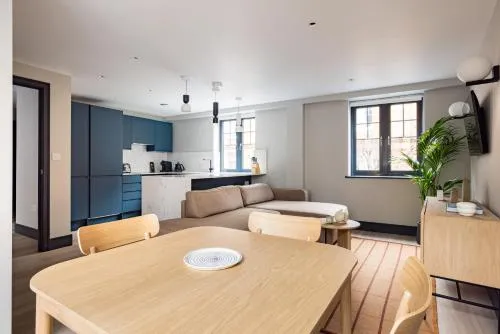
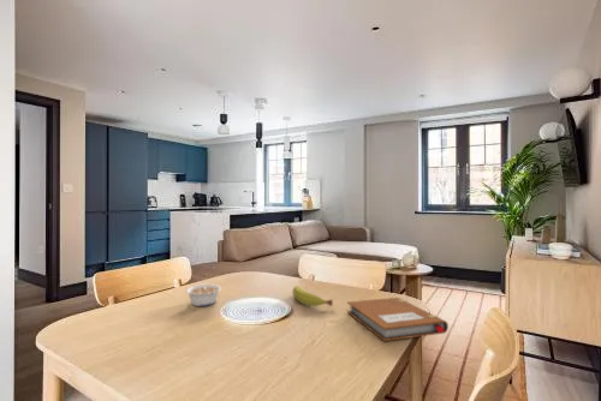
+ legume [185,283,222,307]
+ fruit [291,285,334,307]
+ notebook [346,297,450,342]
